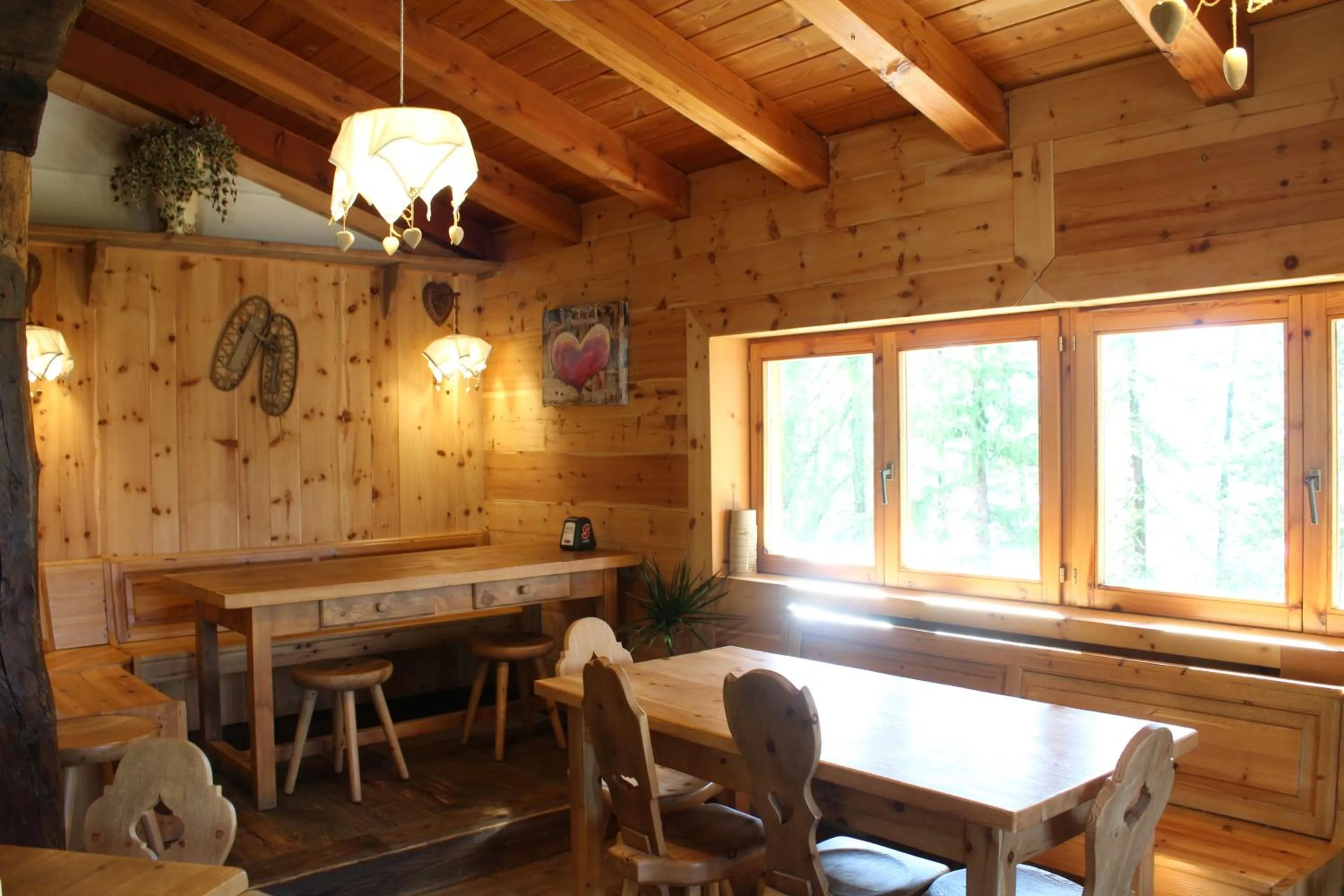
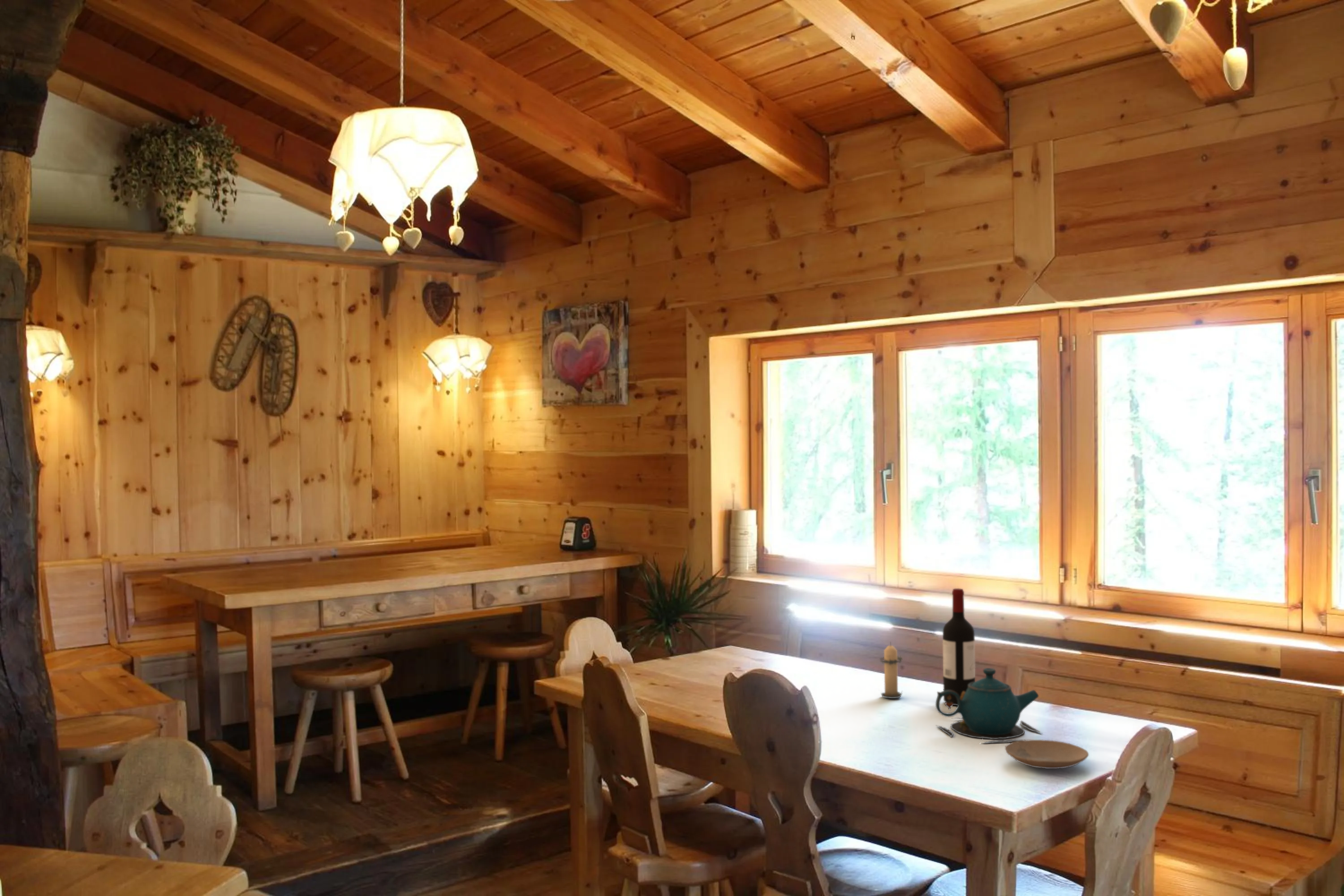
+ teapot [935,668,1043,744]
+ candle [879,641,903,699]
+ wine bottle [942,588,976,706]
+ plate [1004,739,1089,769]
